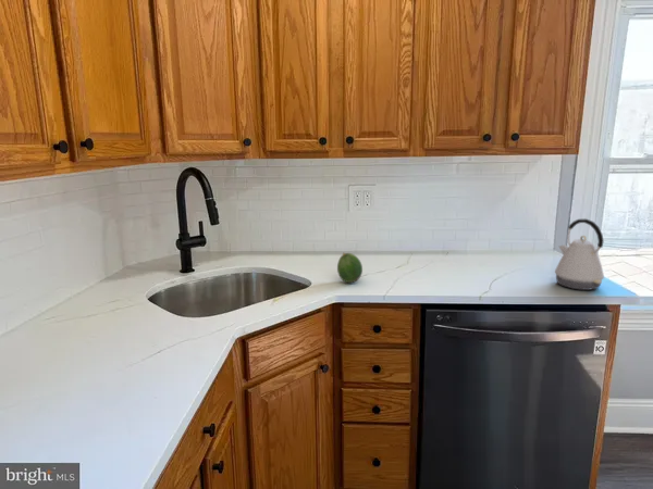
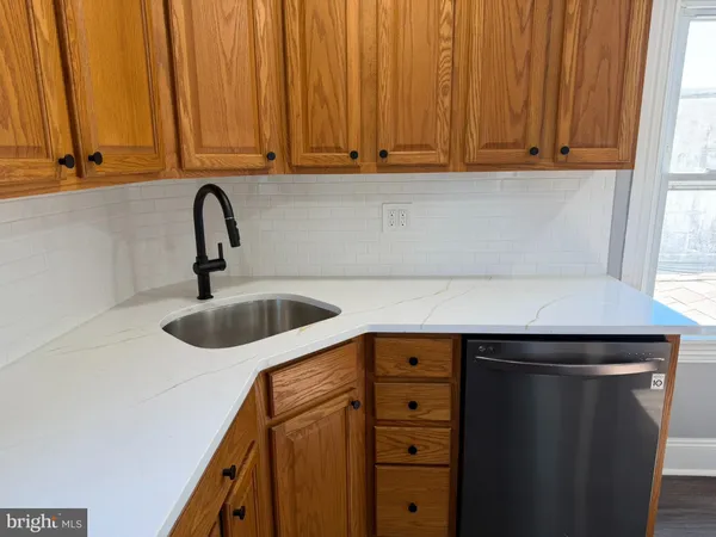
- kettle [554,217,605,291]
- fruit [336,252,364,284]
